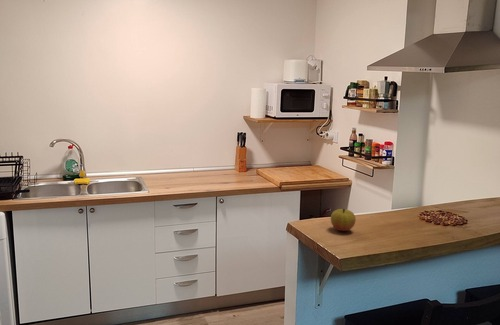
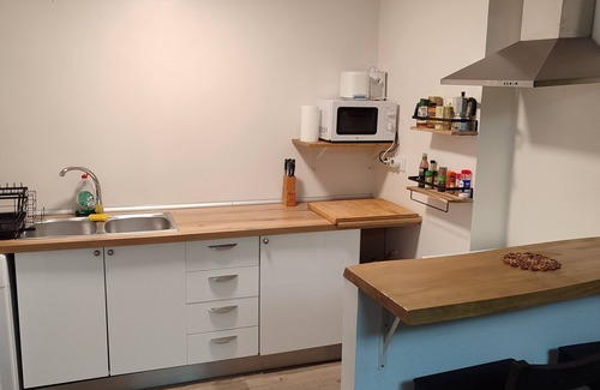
- apple [330,208,357,232]
